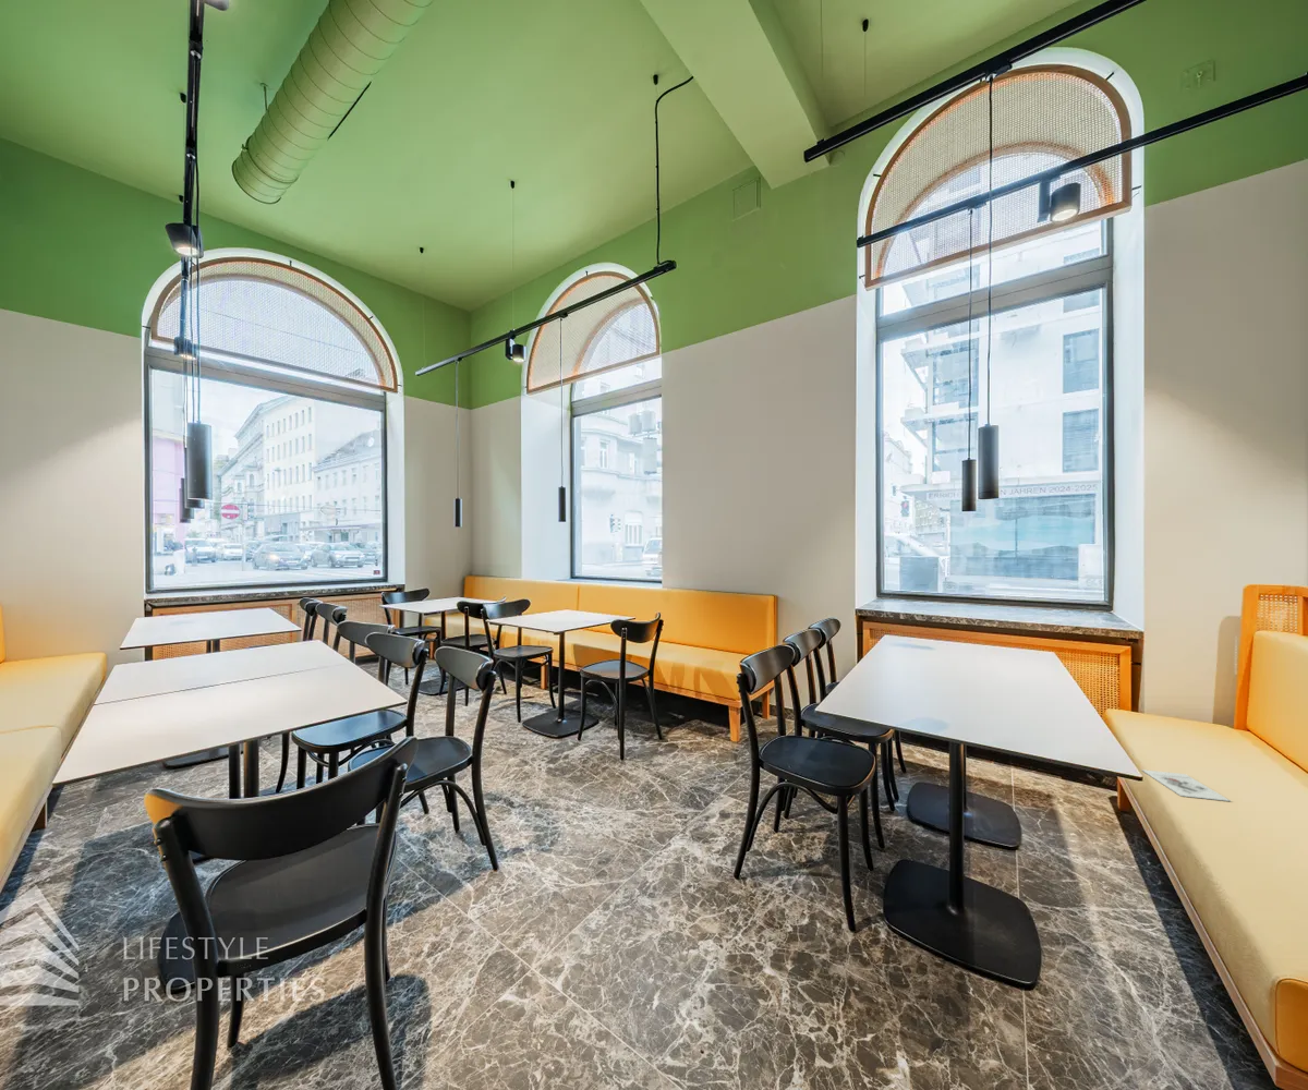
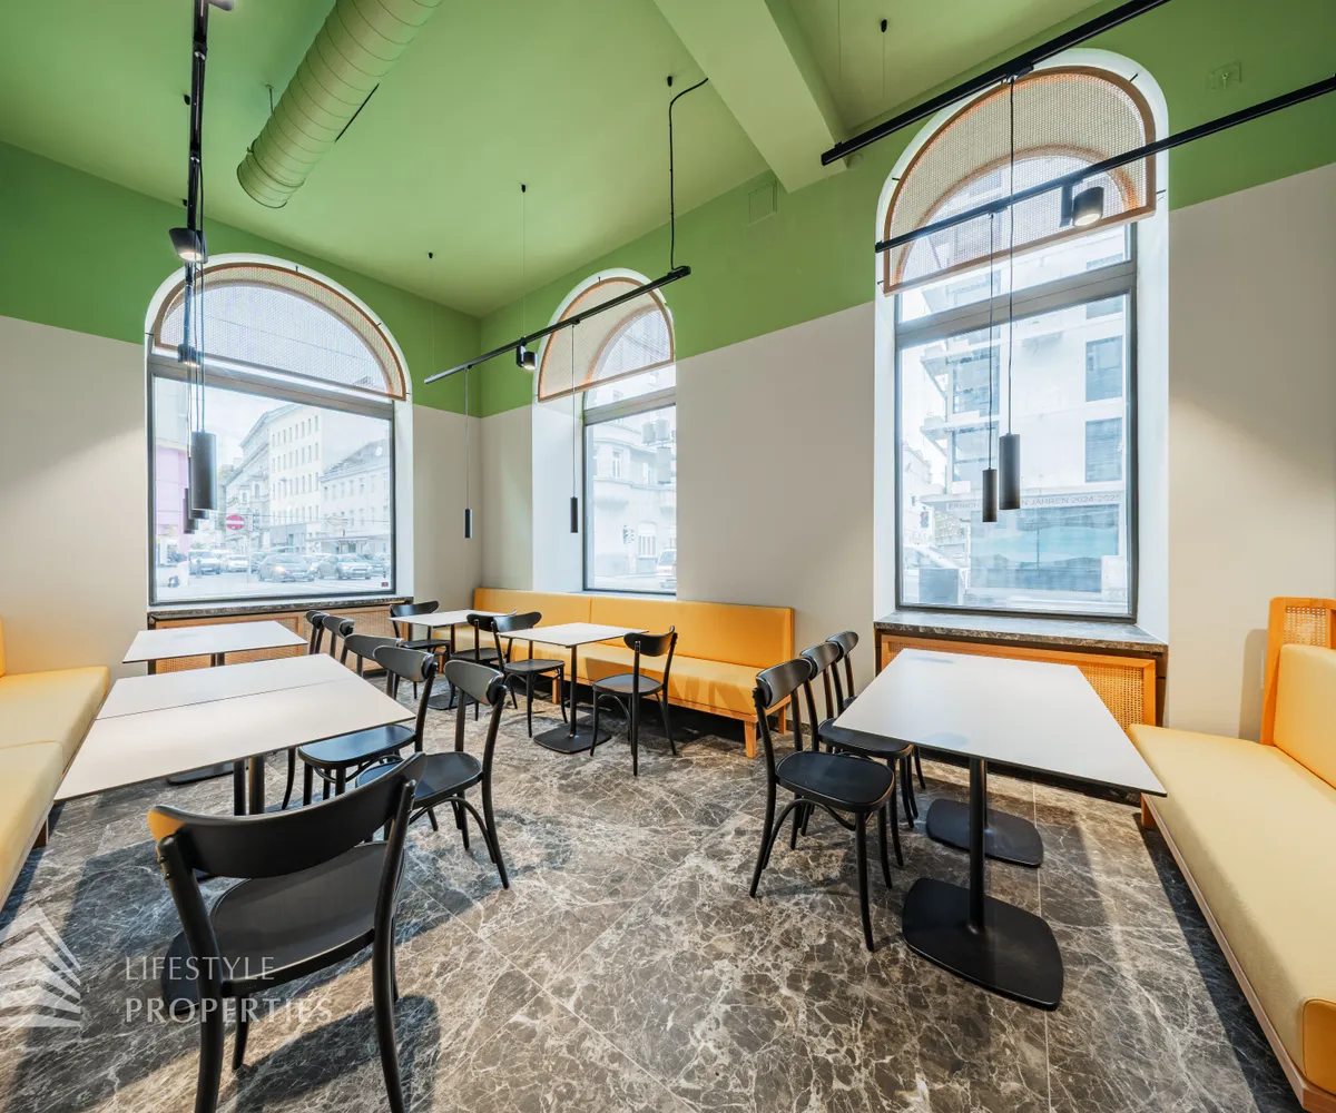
- architectural model [1140,768,1232,802]
